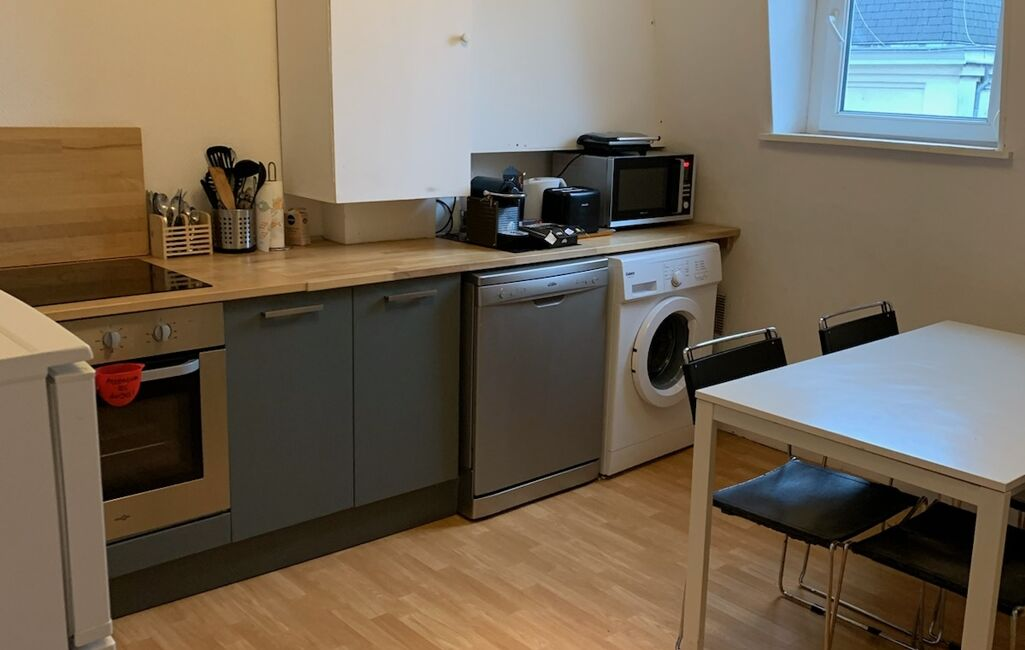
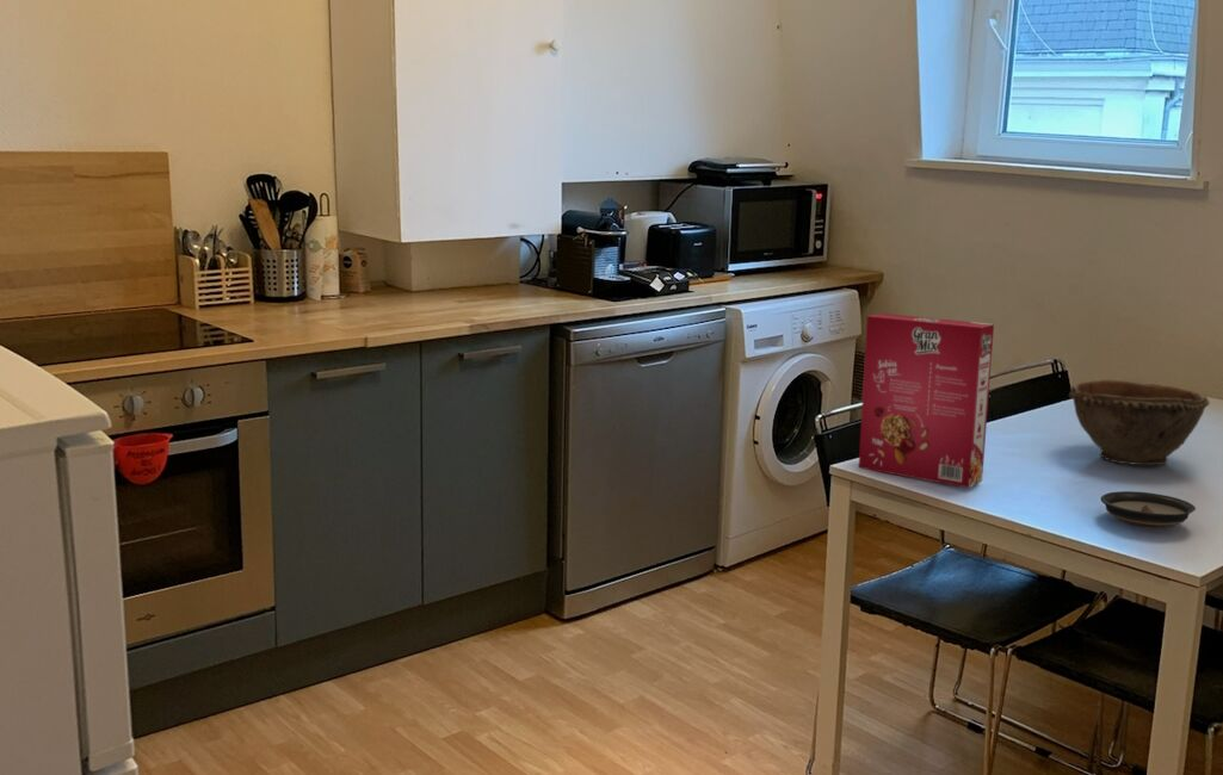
+ saucer [1099,490,1197,529]
+ cereal box [858,312,995,489]
+ bowl [1068,379,1211,466]
